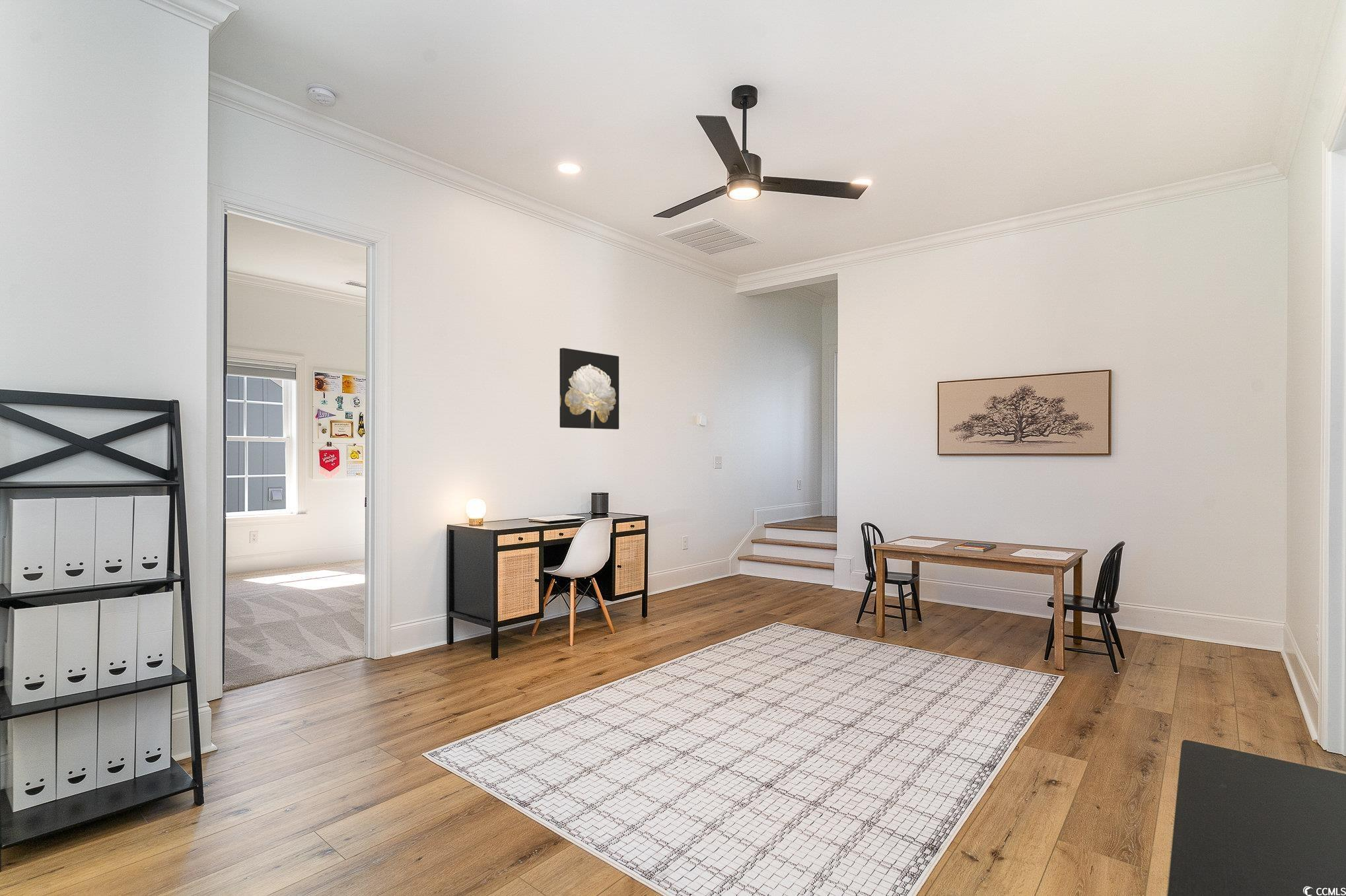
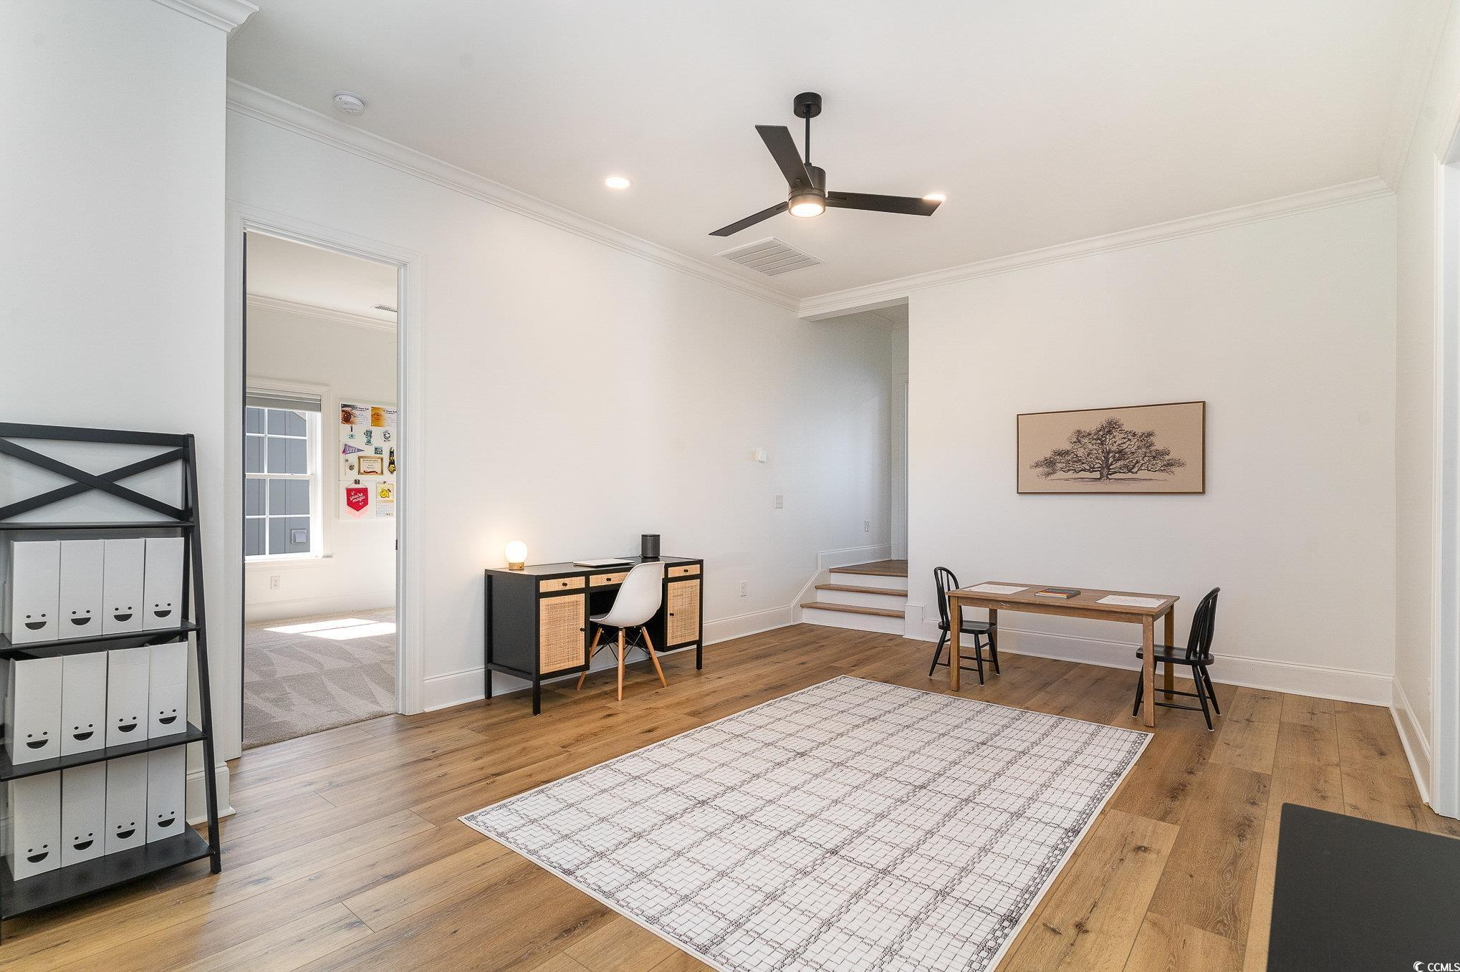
- wall art [559,347,620,430]
